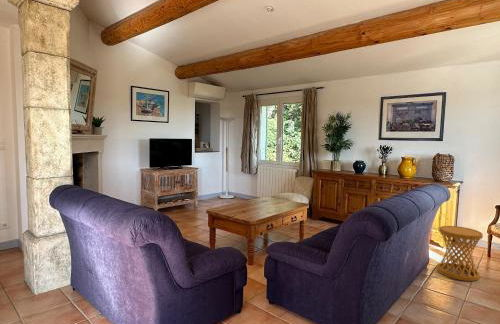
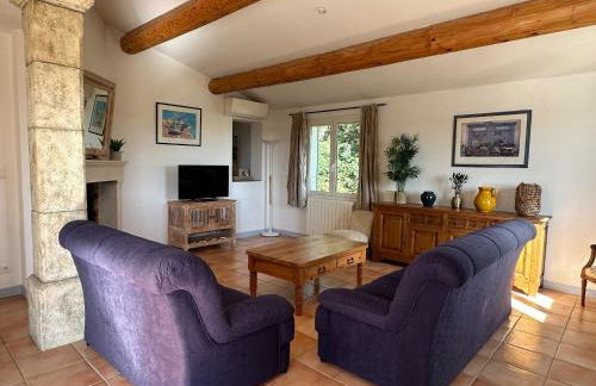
- side table [436,225,484,282]
